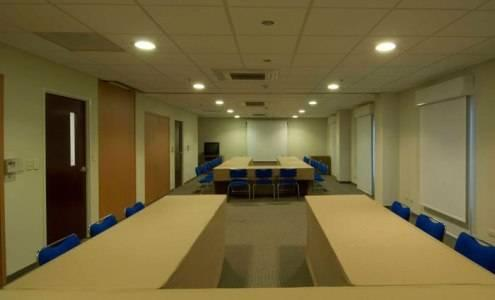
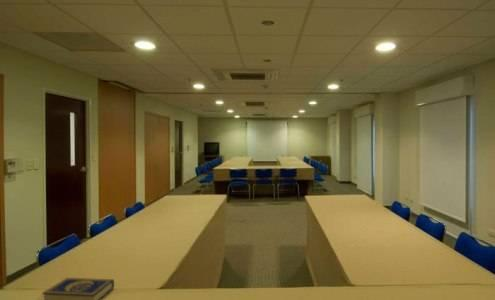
+ book [41,277,115,300]
